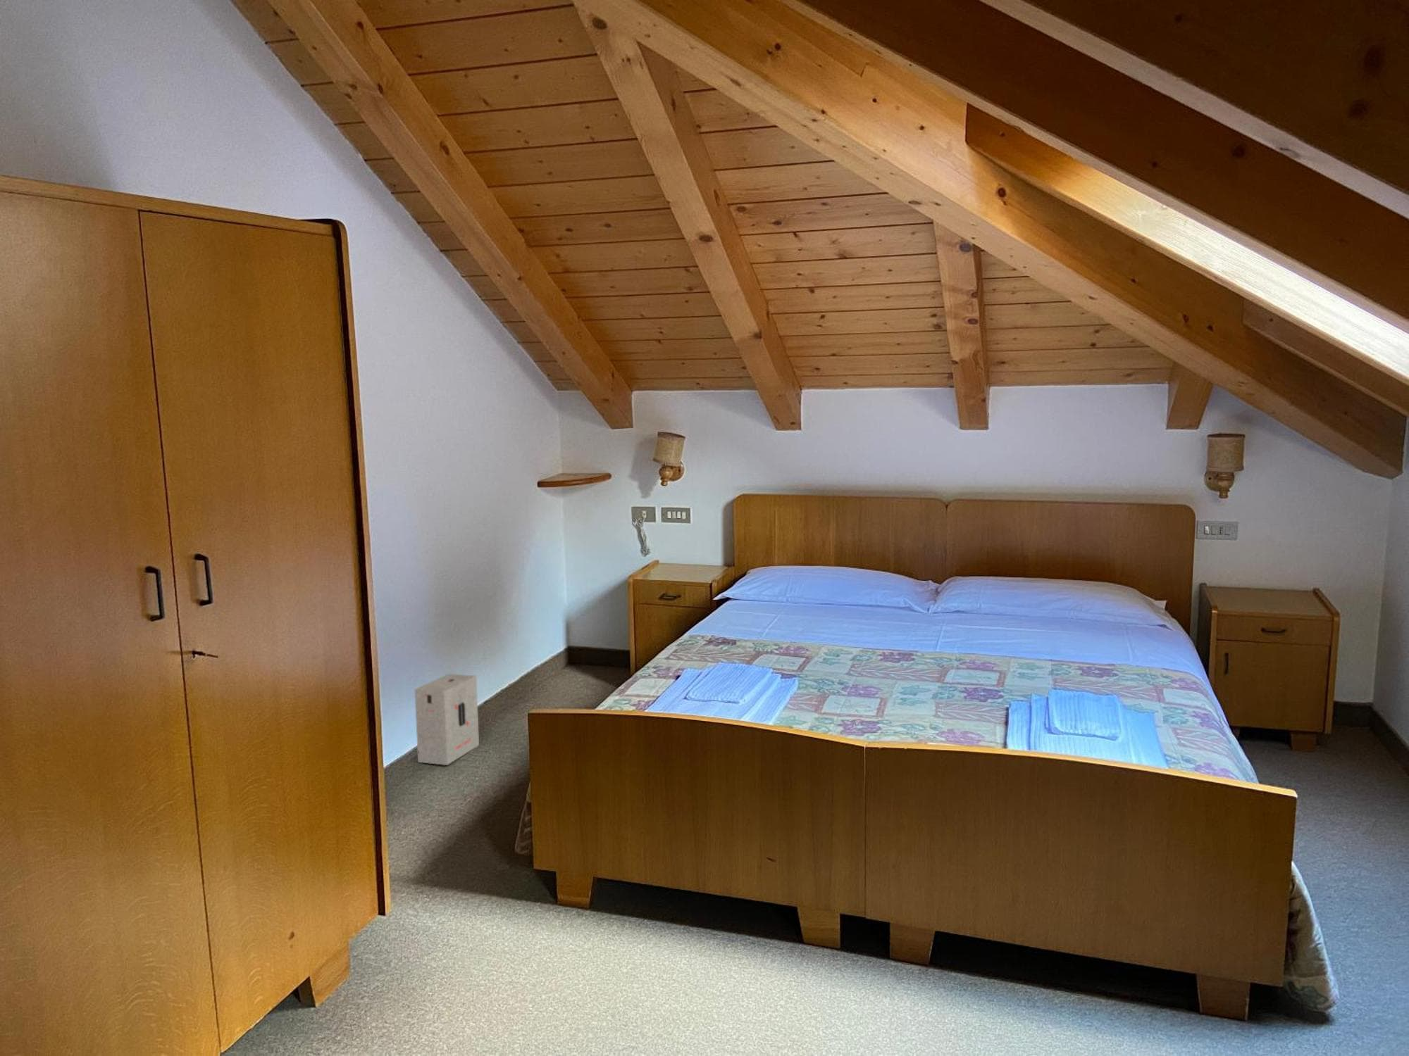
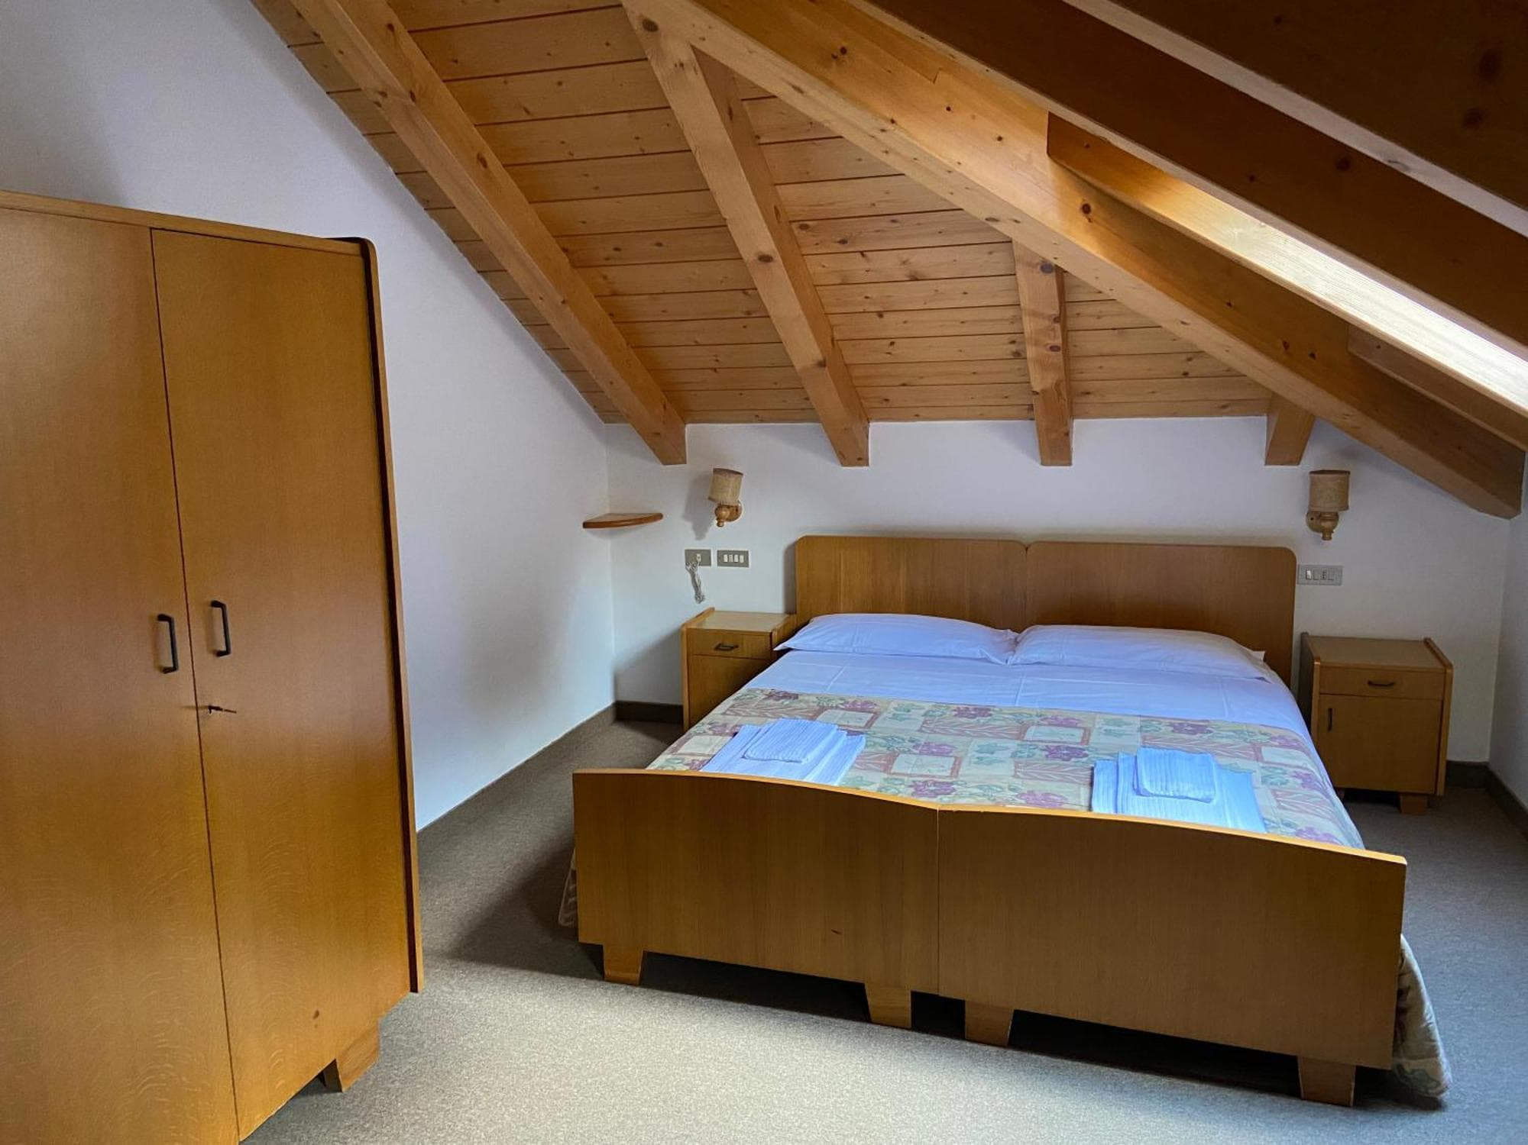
- cardboard box [414,673,479,766]
